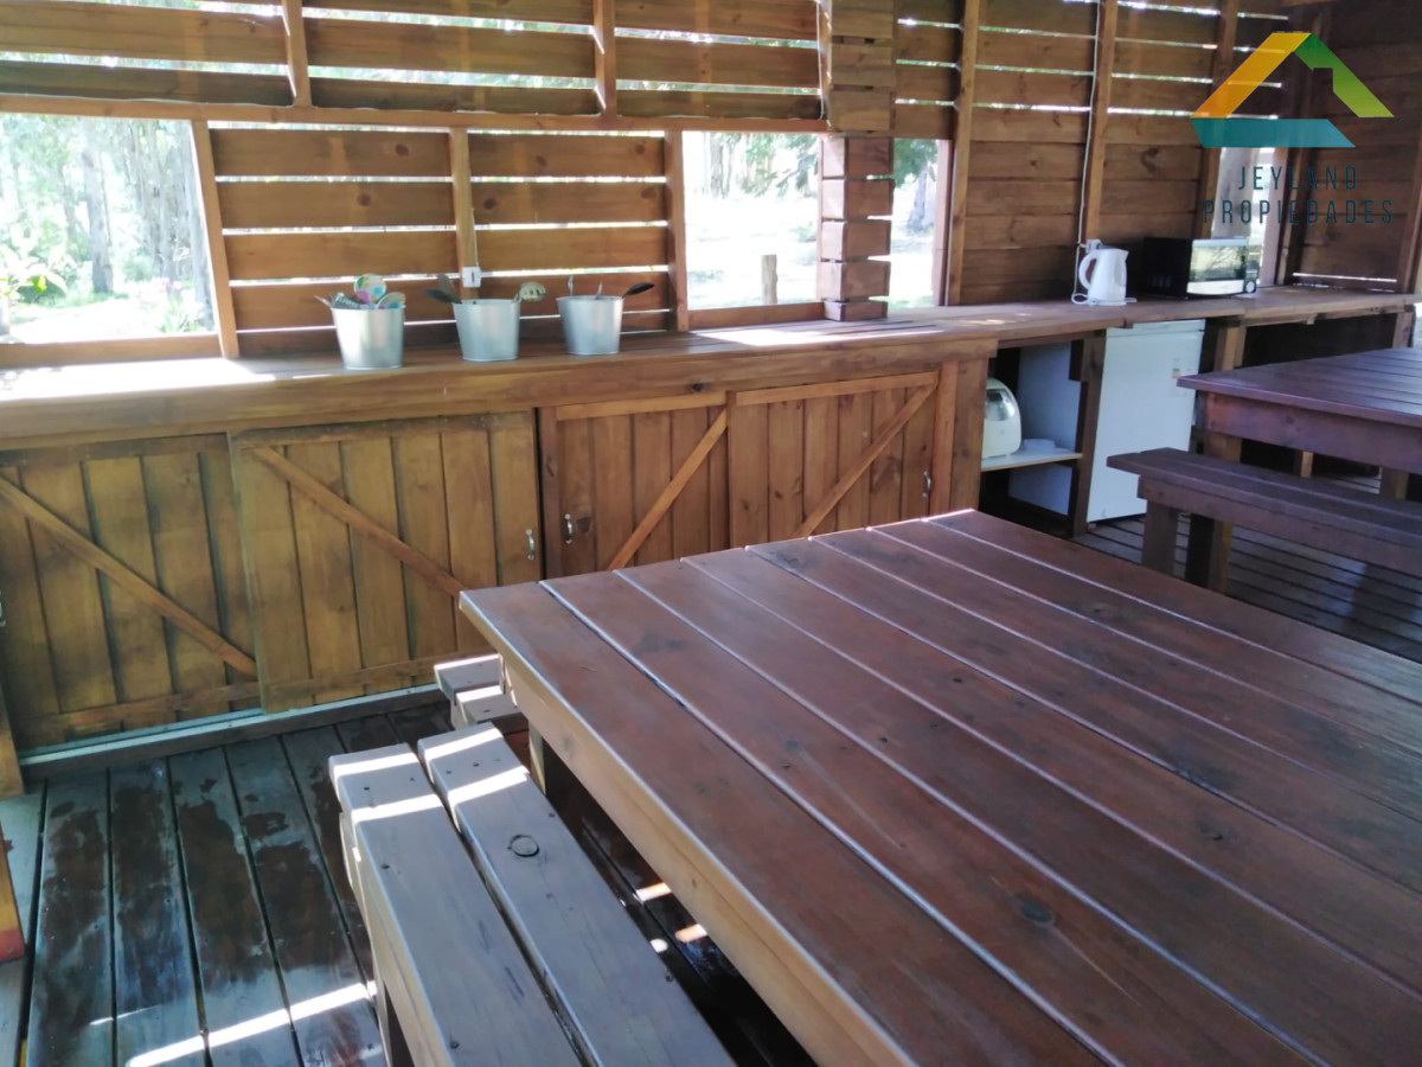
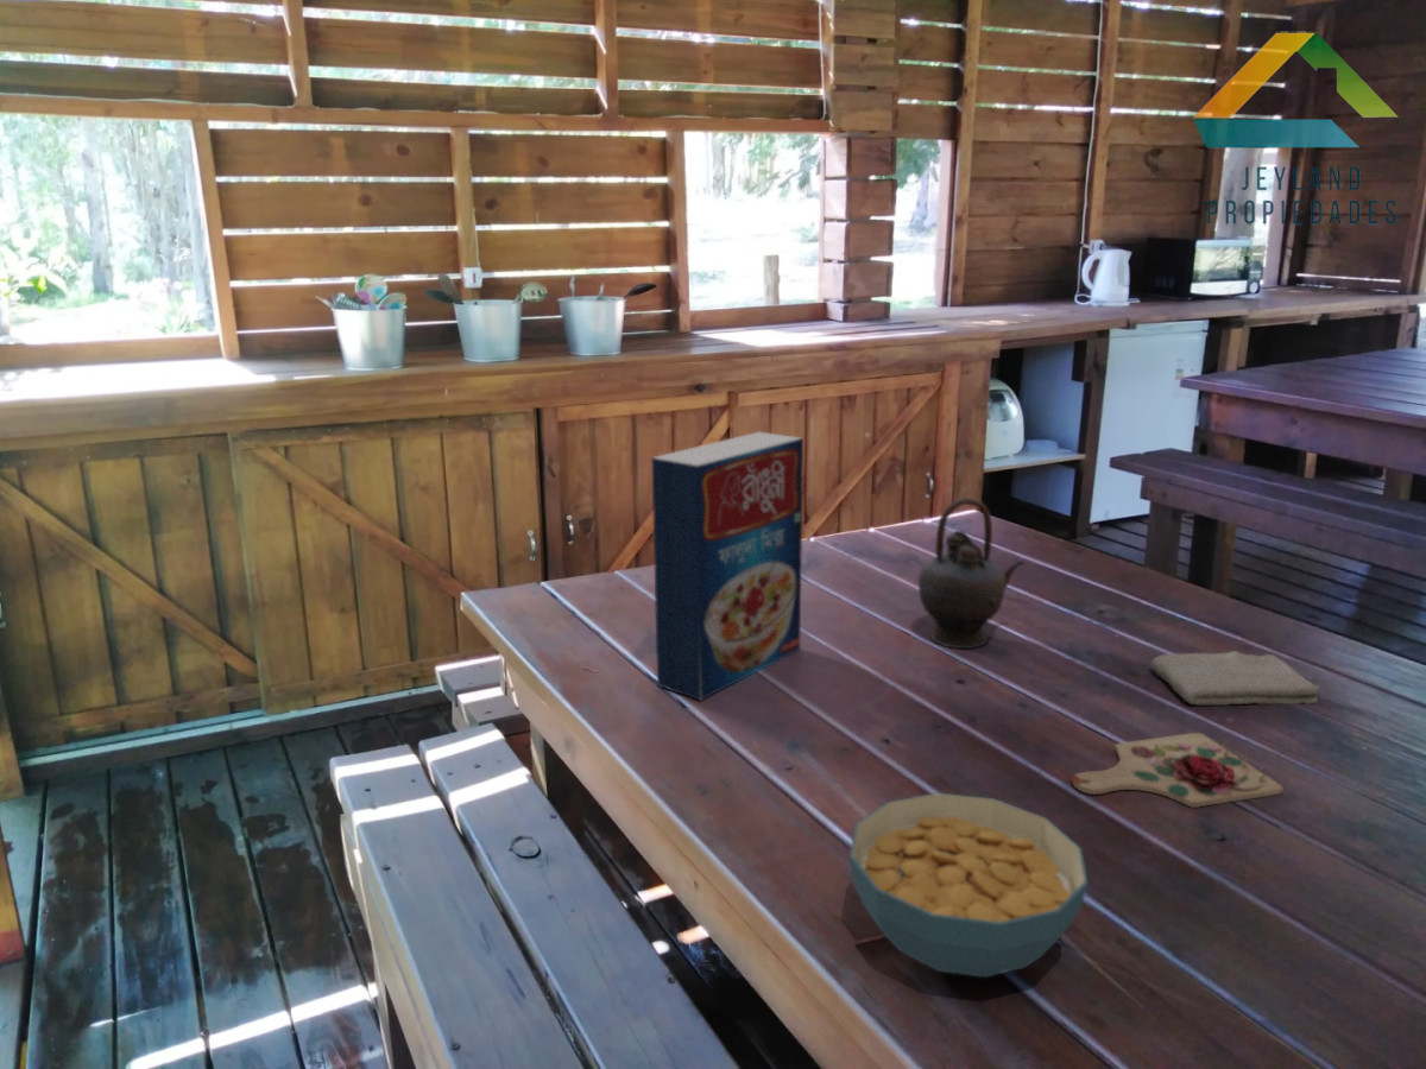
+ cereal bowl [848,792,1090,979]
+ cereal box [650,431,805,702]
+ cutting board [1071,732,1285,809]
+ teapot [917,496,1026,650]
+ washcloth [1149,650,1320,707]
